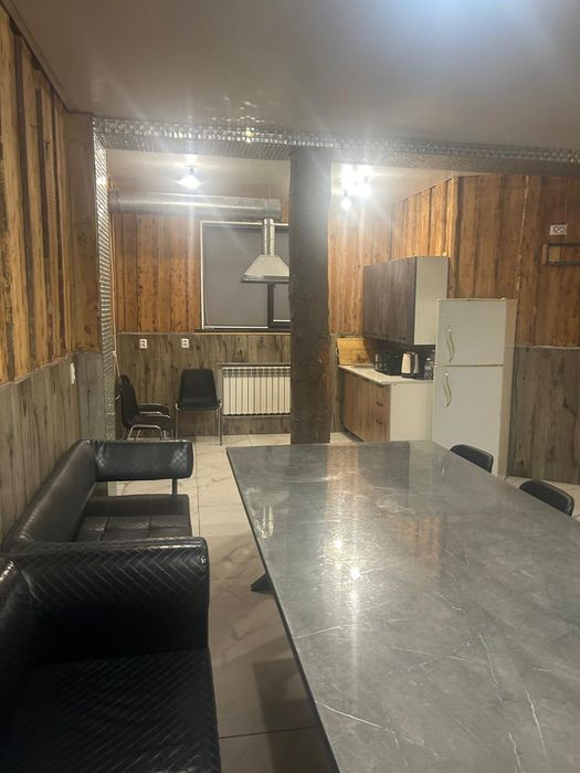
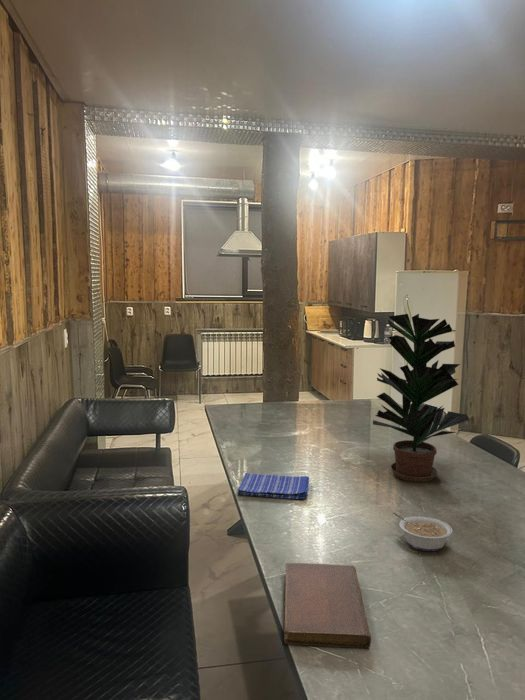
+ legume [392,512,454,552]
+ dish towel [237,472,310,500]
+ notebook [283,562,372,649]
+ potted plant [372,313,470,483]
